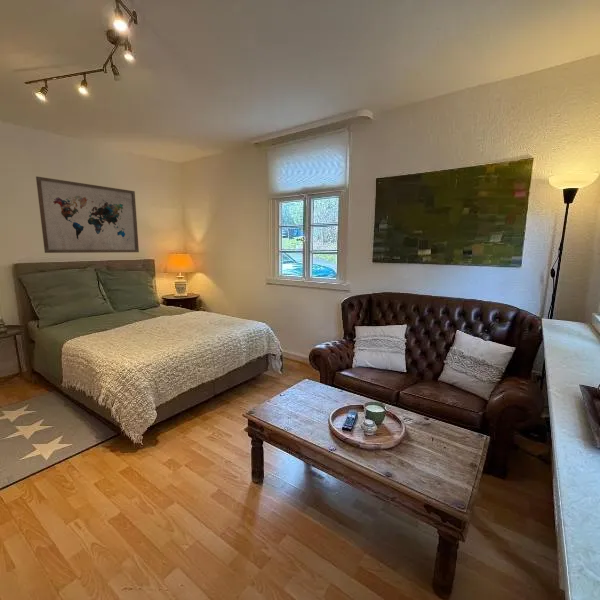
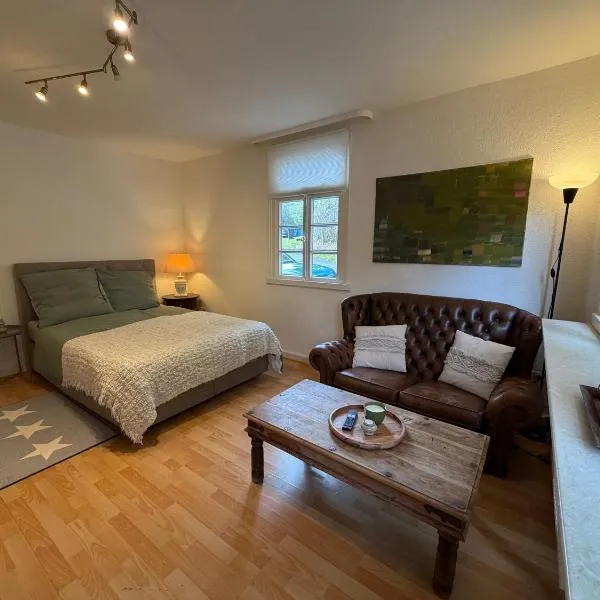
- wall art [35,176,140,254]
